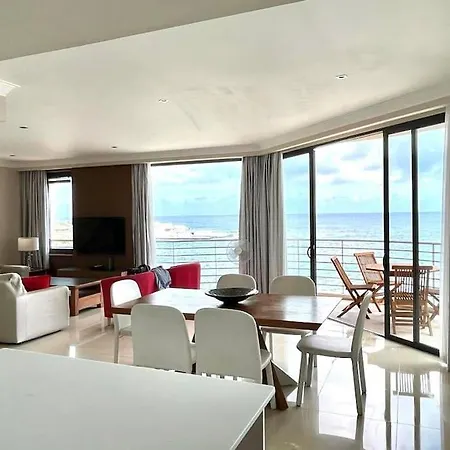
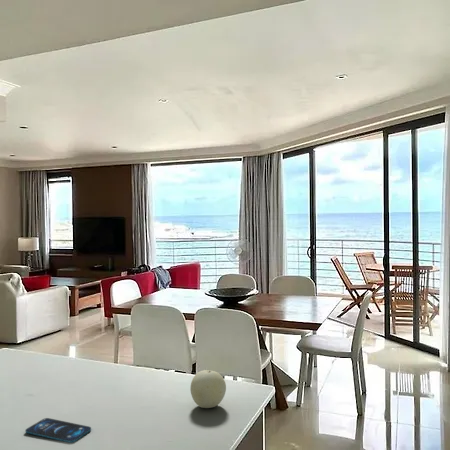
+ smartphone [24,417,92,444]
+ fruit [189,369,227,409]
